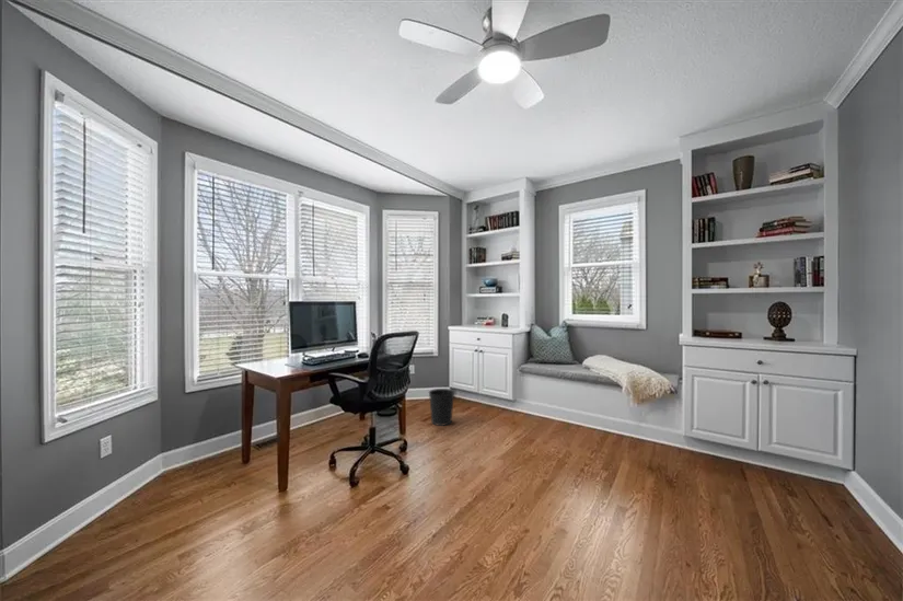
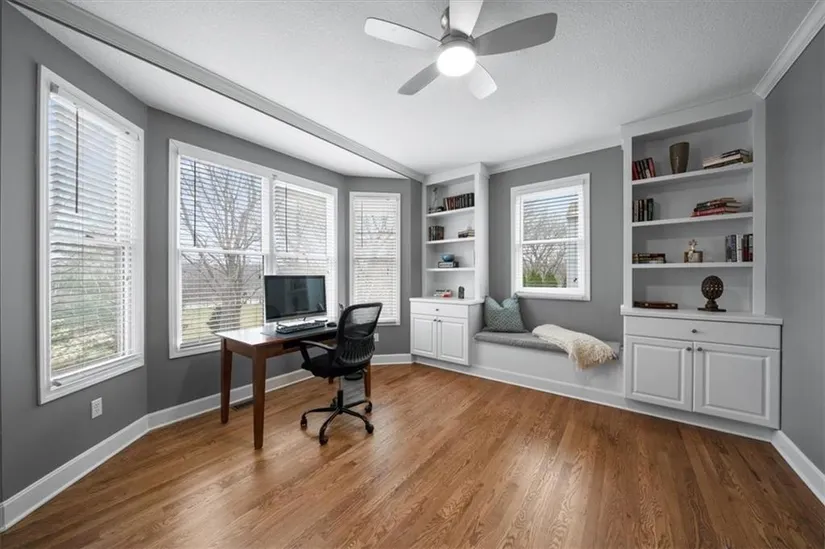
- wastebasket [428,388,455,427]
